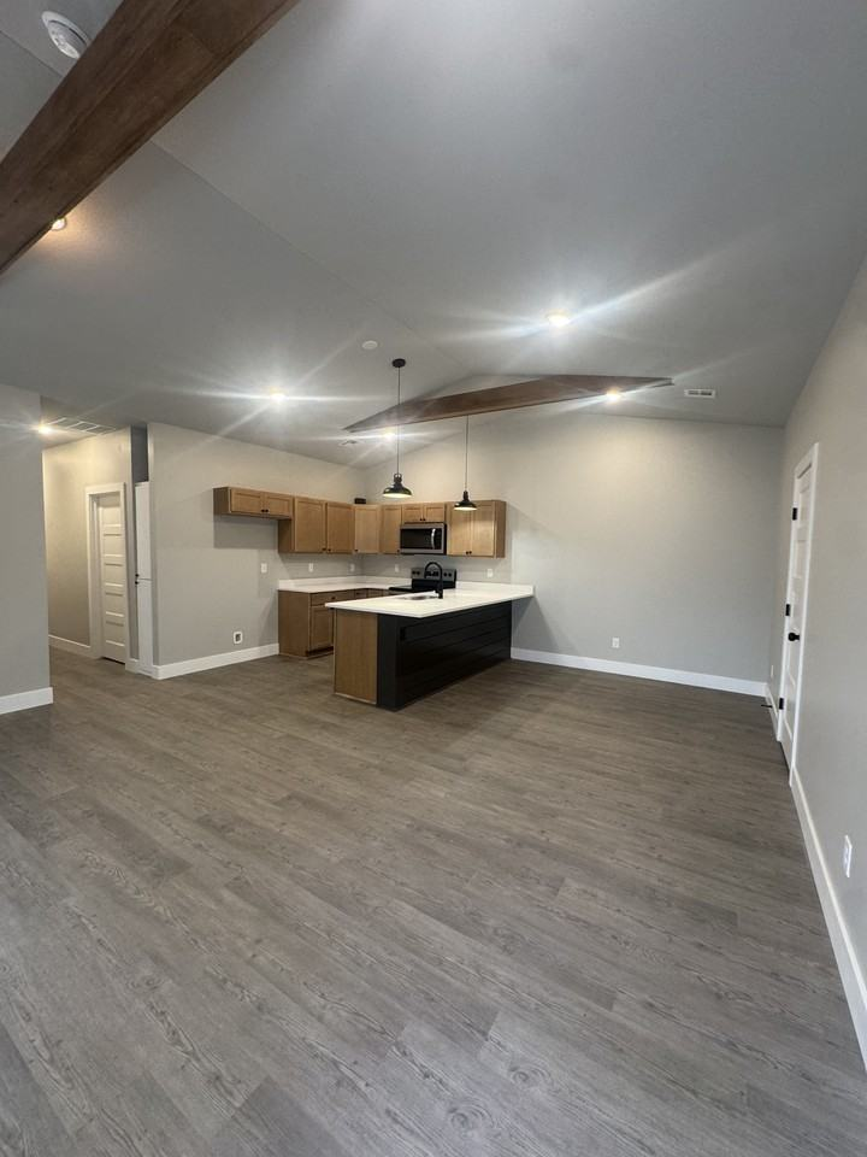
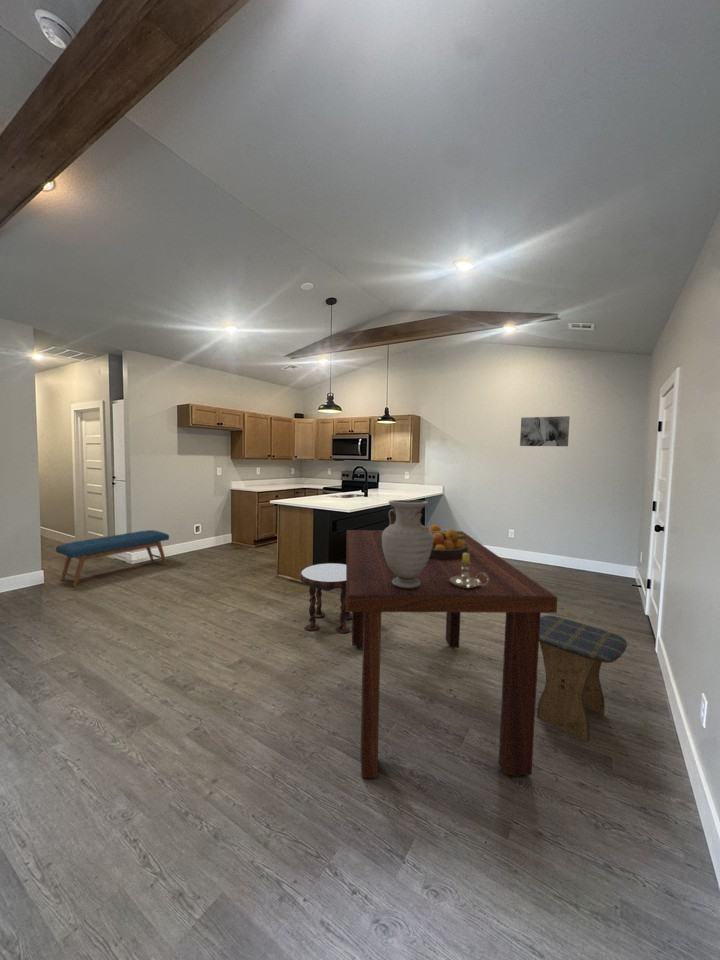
+ wall art [519,415,571,447]
+ fruit bowl [429,524,470,559]
+ side table [299,562,352,634]
+ vase [382,499,433,588]
+ stool [536,614,628,742]
+ dining table [345,529,558,779]
+ bench [55,529,170,588]
+ candlestick [450,553,489,588]
